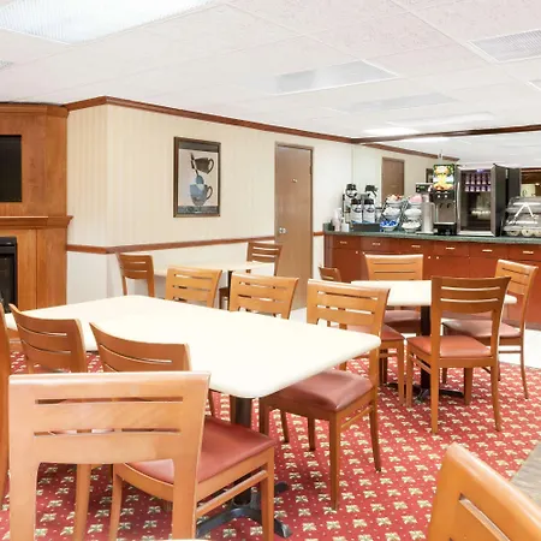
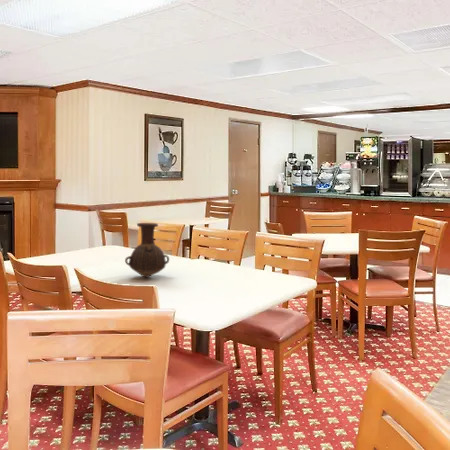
+ vase [124,222,170,278]
